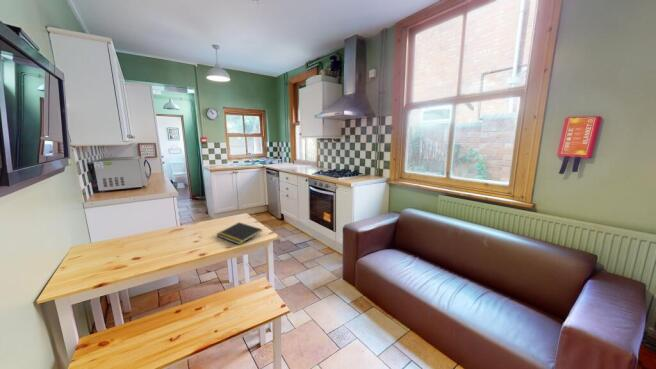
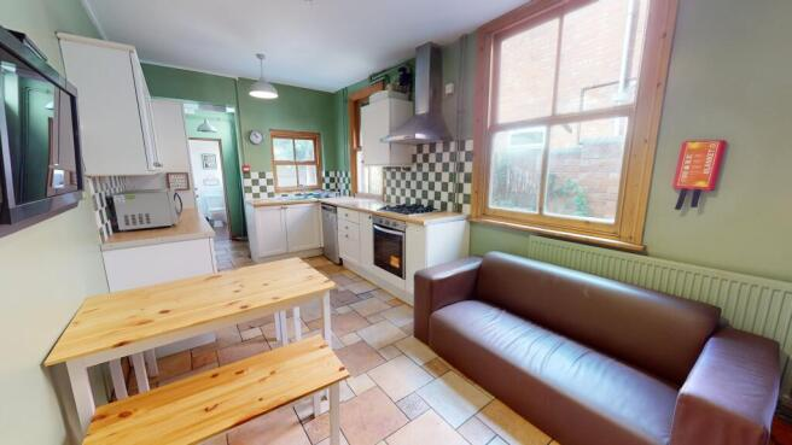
- notepad [216,221,263,246]
